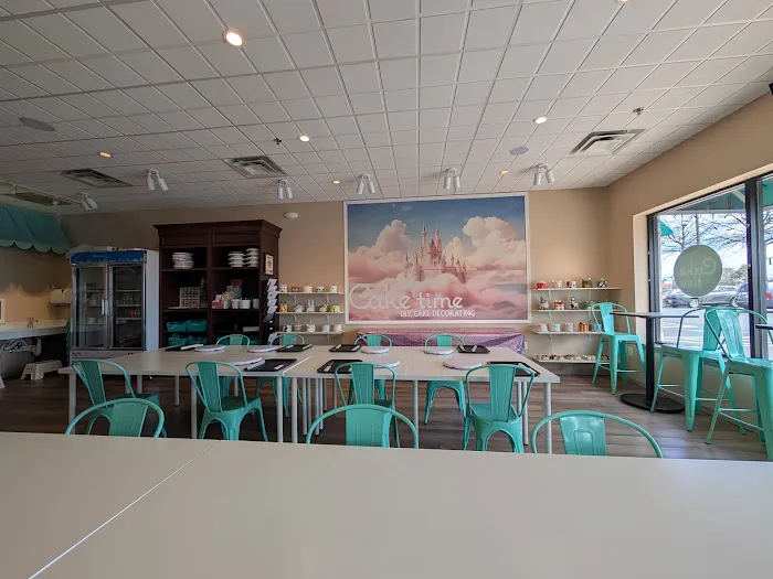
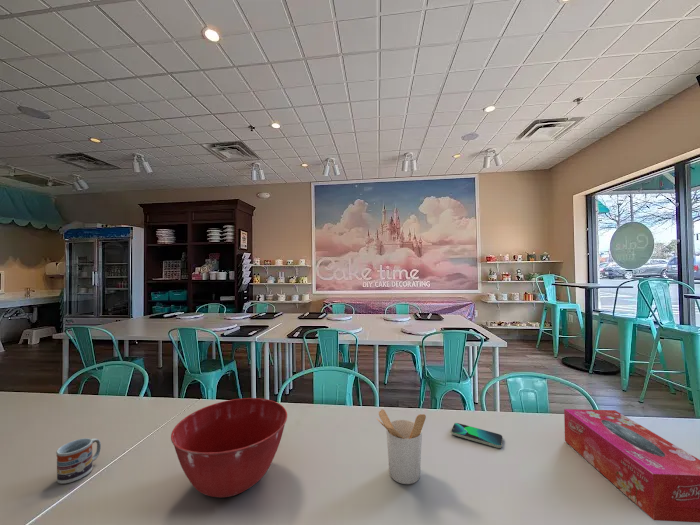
+ cup [55,437,102,485]
+ smartphone [450,422,504,449]
+ utensil holder [375,408,427,485]
+ tissue box [563,408,700,524]
+ mixing bowl [170,397,288,498]
